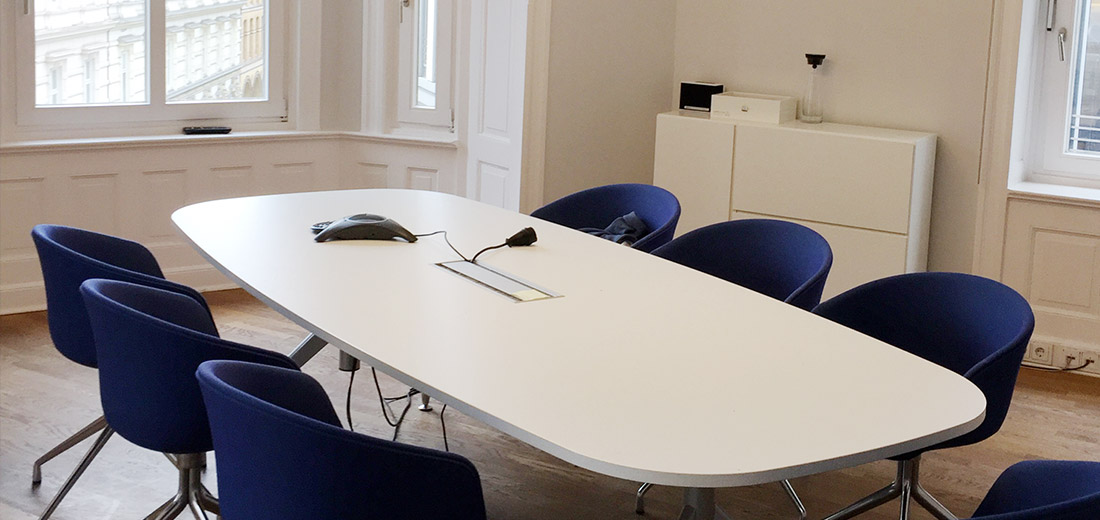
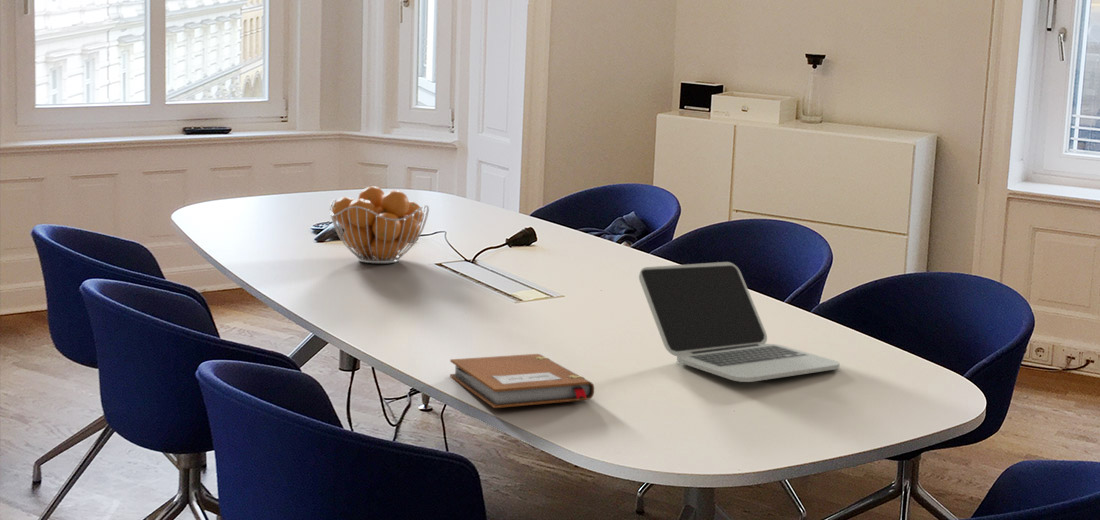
+ notebook [449,353,595,409]
+ fruit basket [329,185,430,264]
+ laptop [638,261,841,383]
